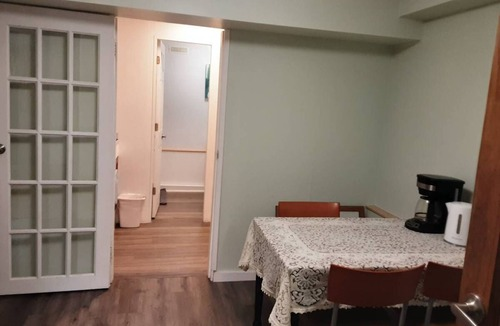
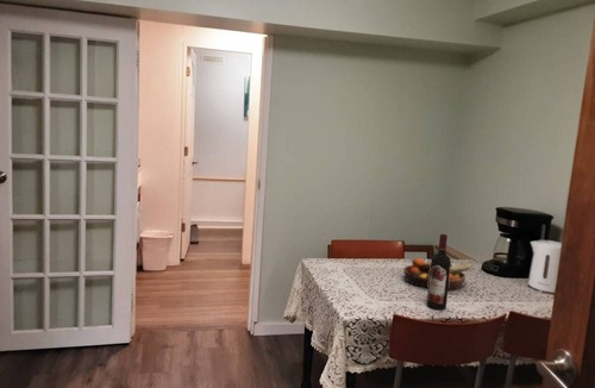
+ wine bottle [426,233,452,311]
+ fruit bowl [402,257,474,290]
